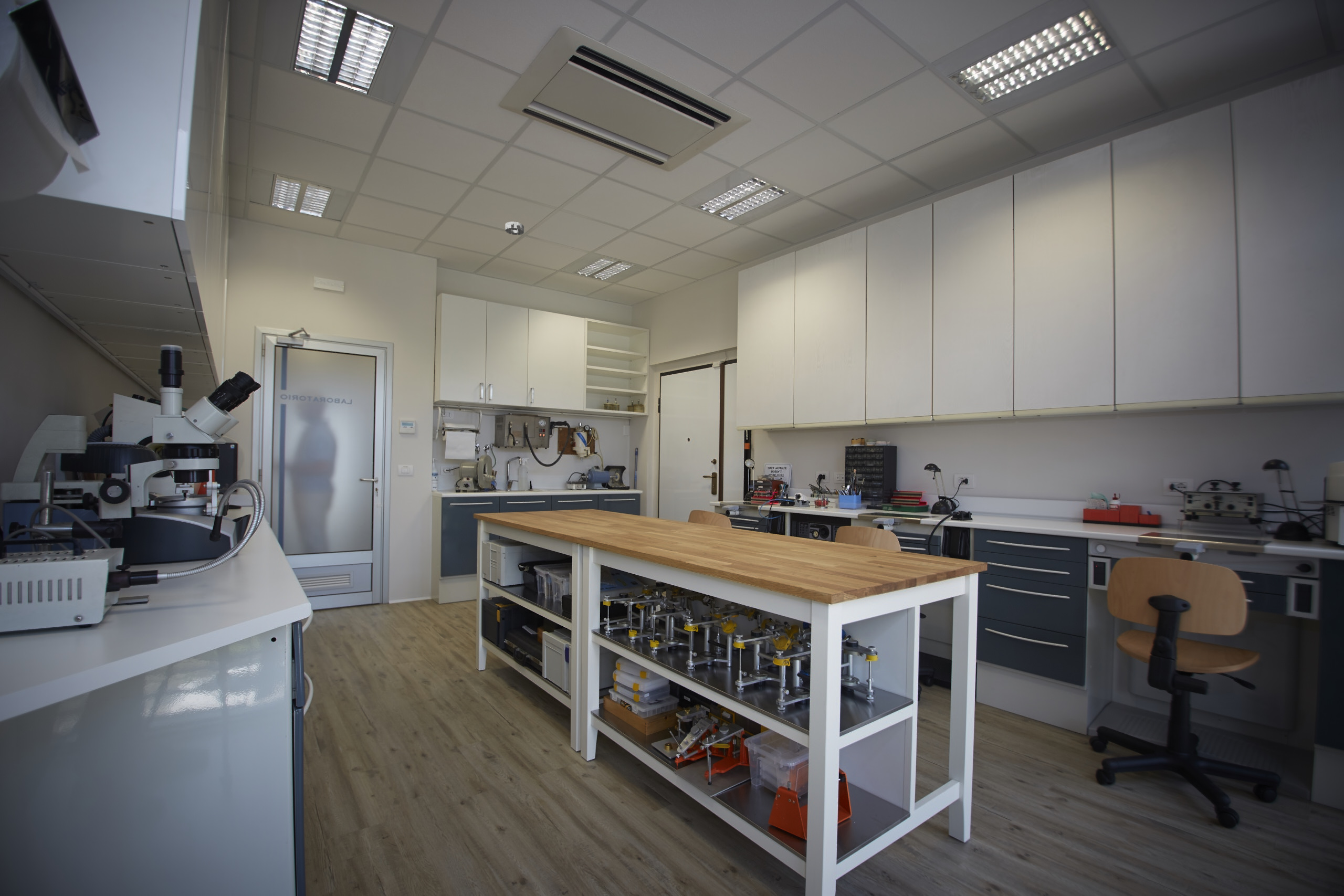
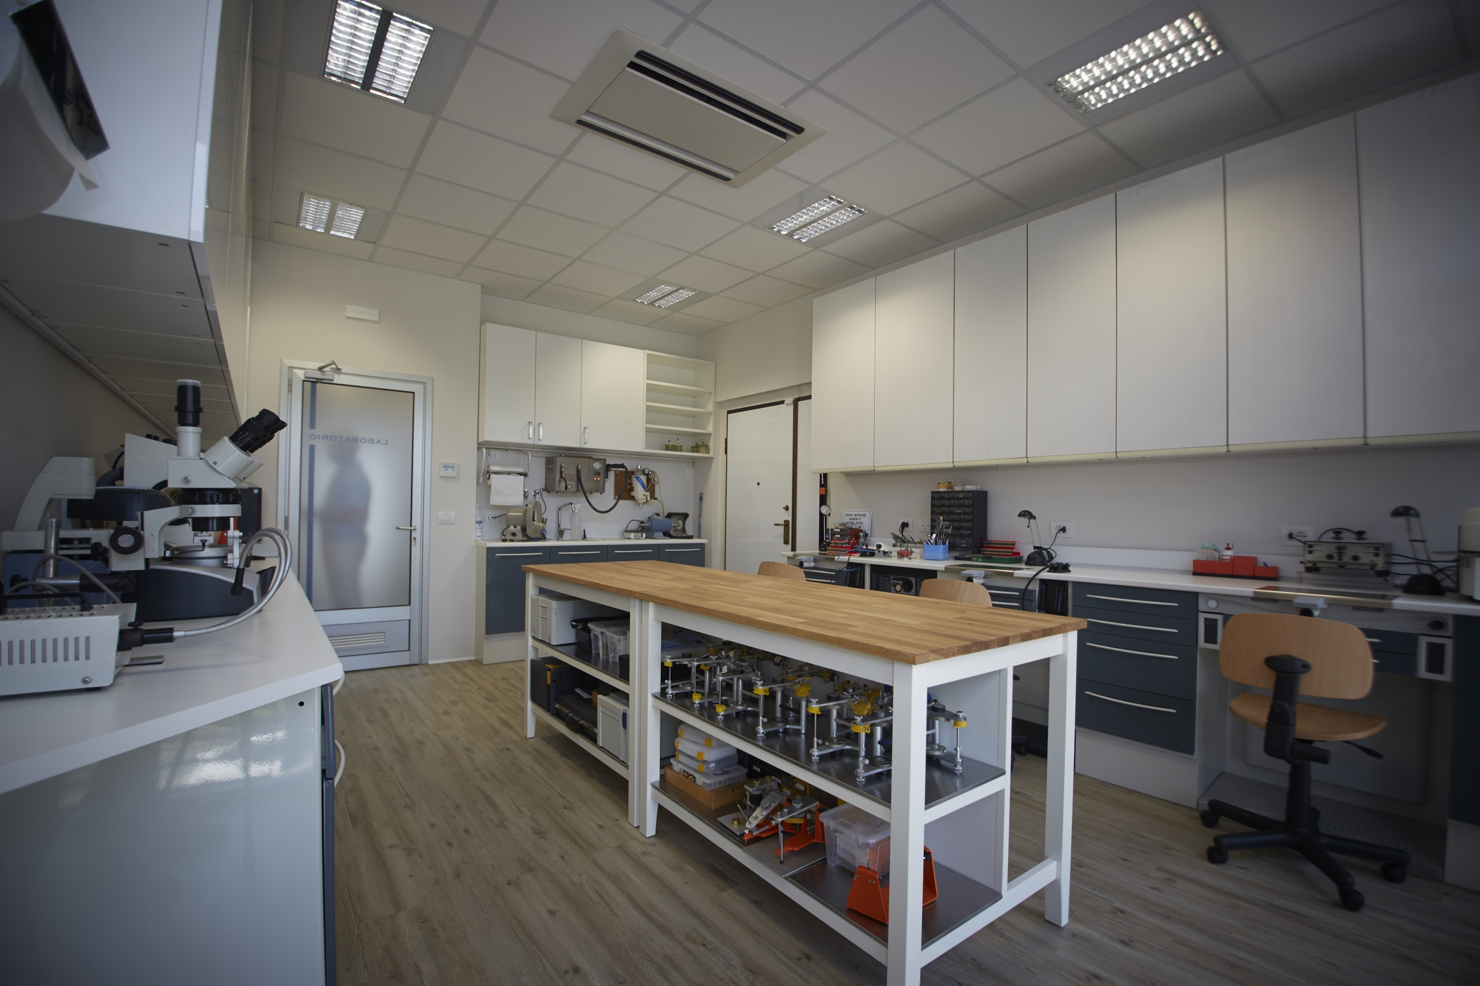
- smoke detector [505,221,524,236]
